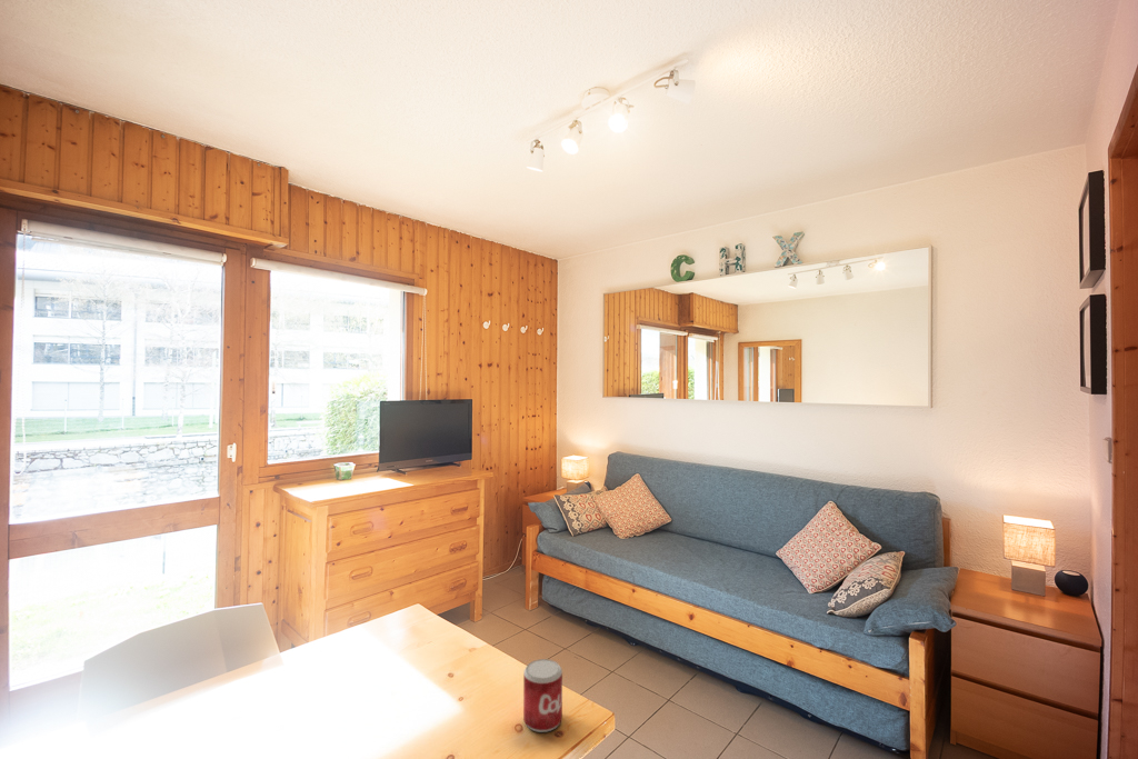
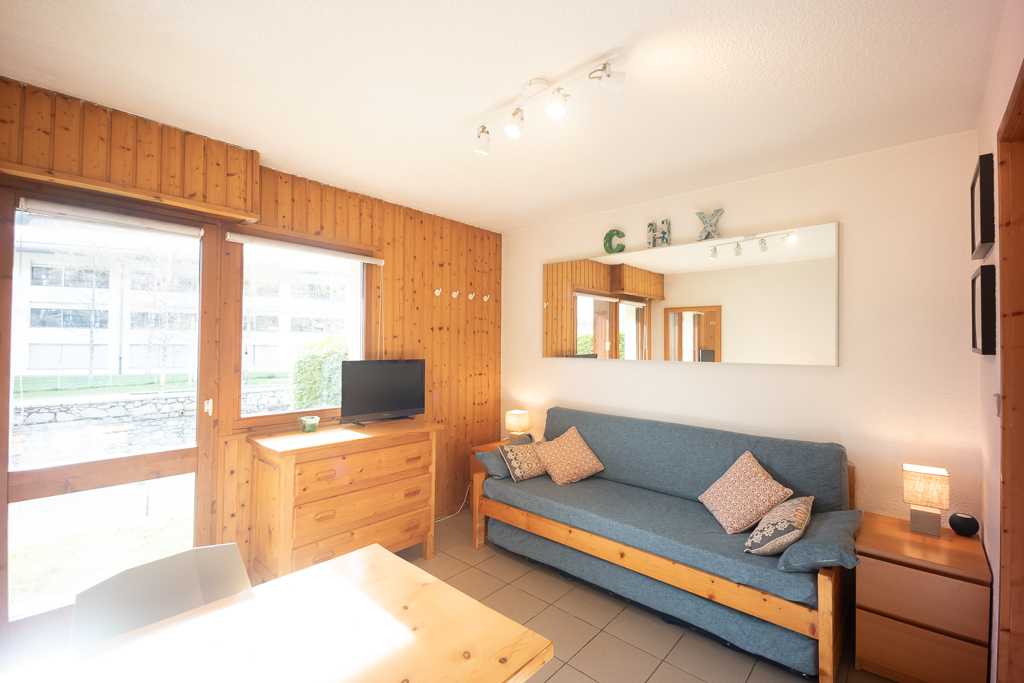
- beverage can [522,658,563,733]
